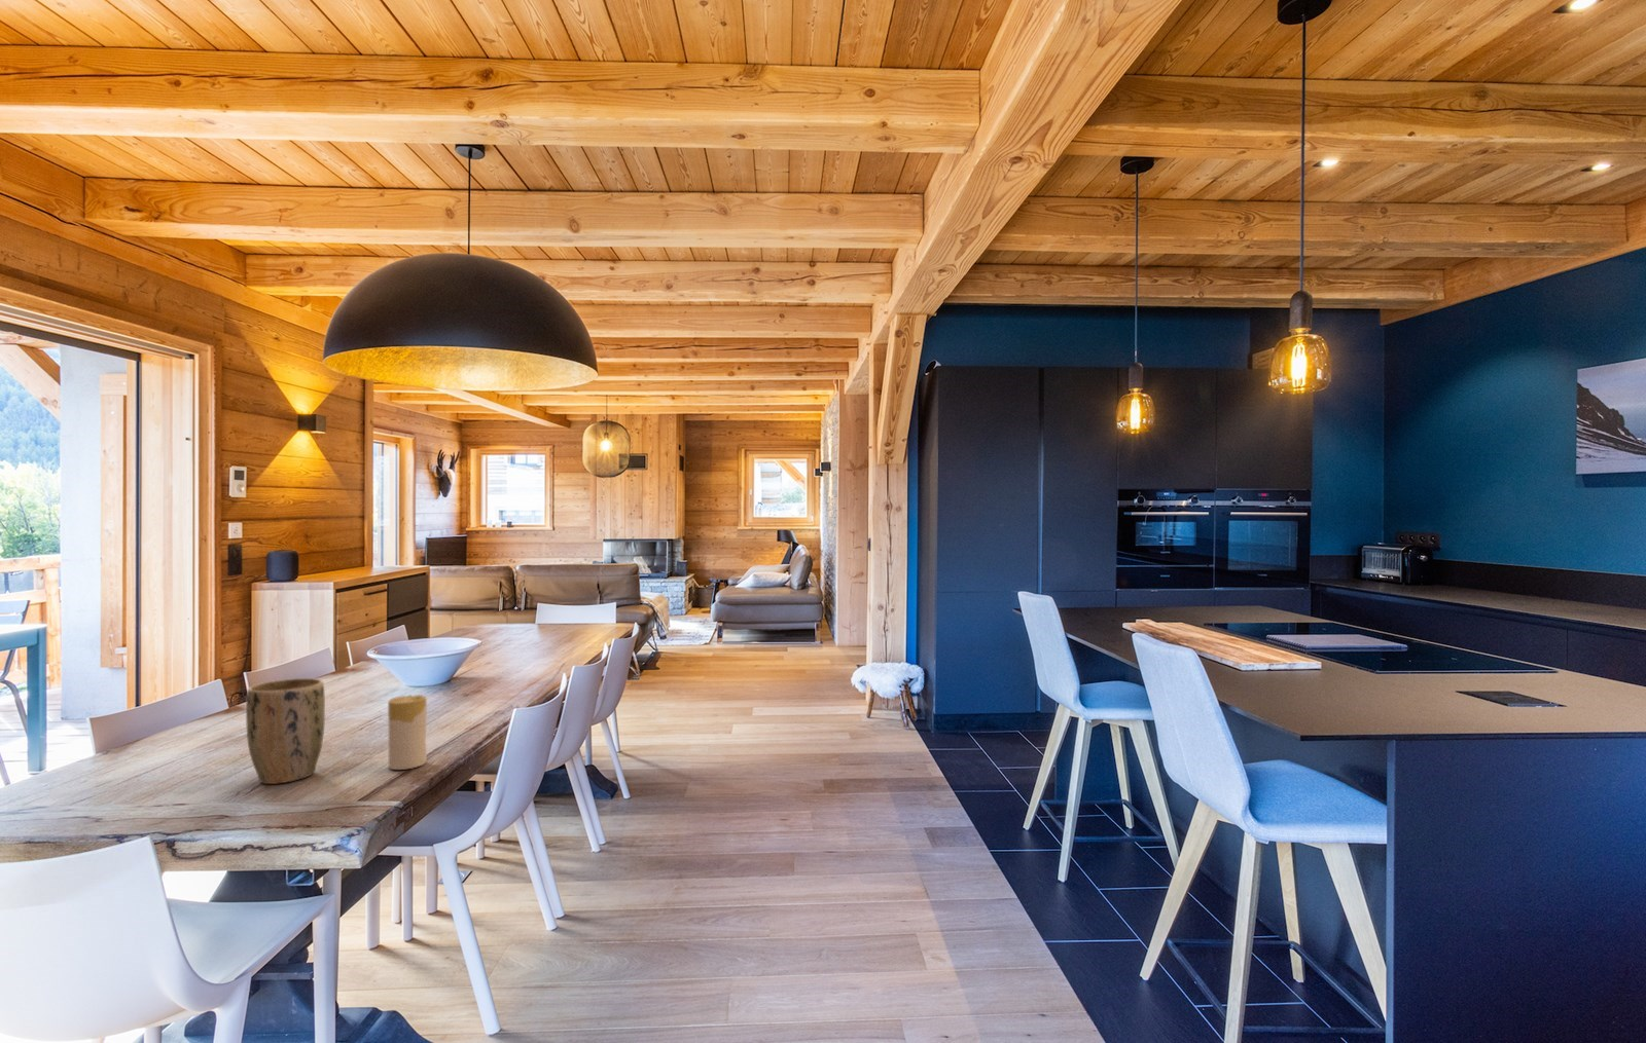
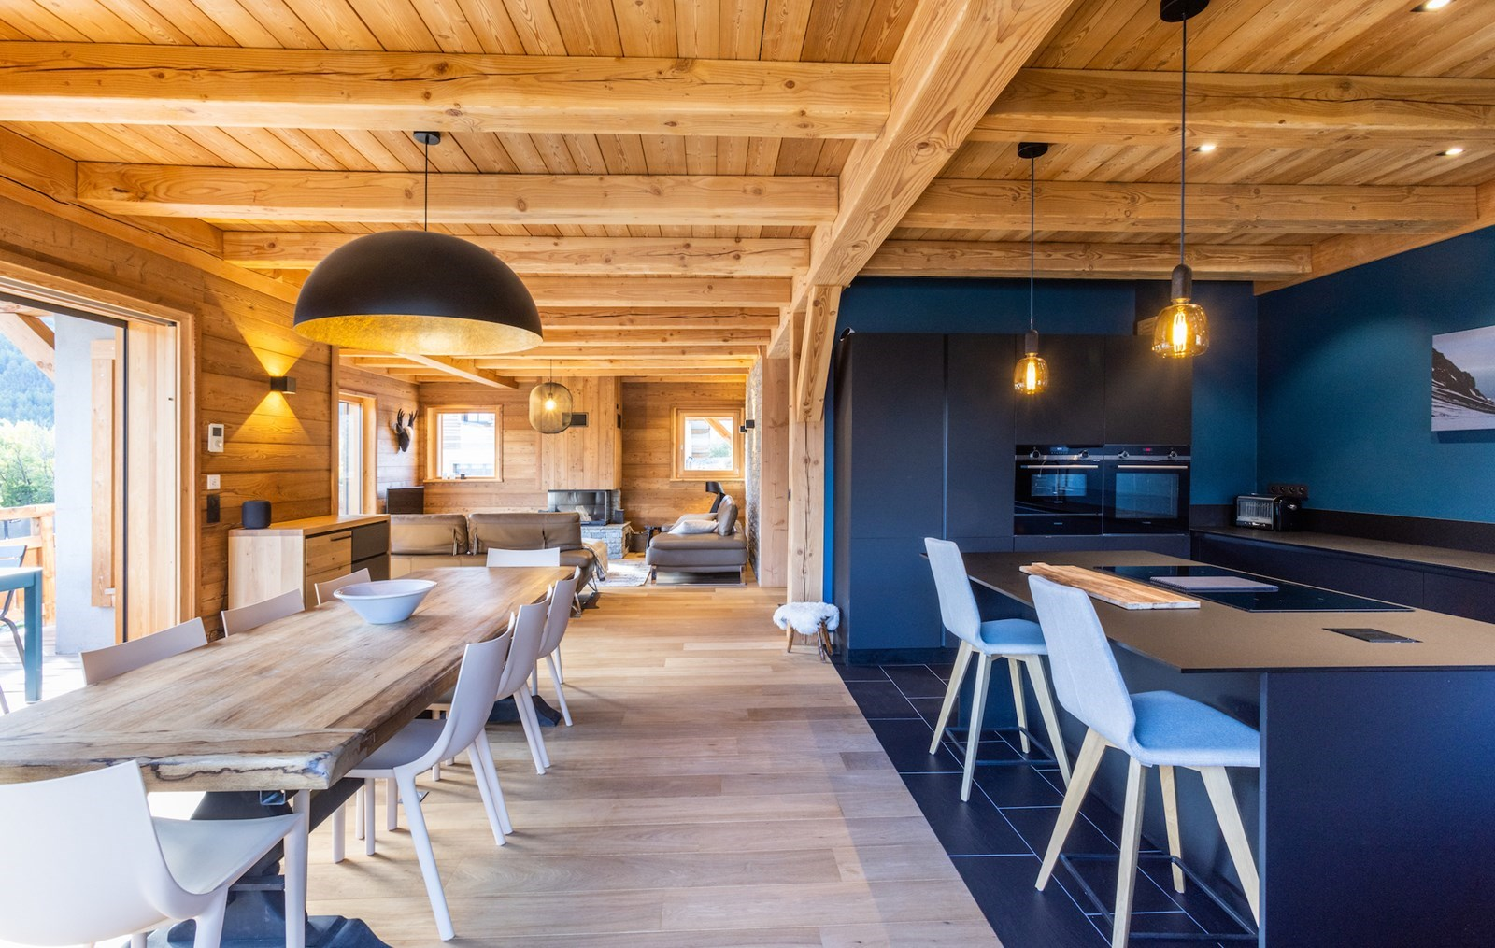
- plant pot [245,677,326,785]
- candle [386,694,428,771]
